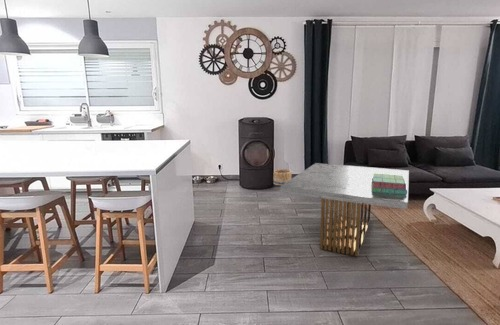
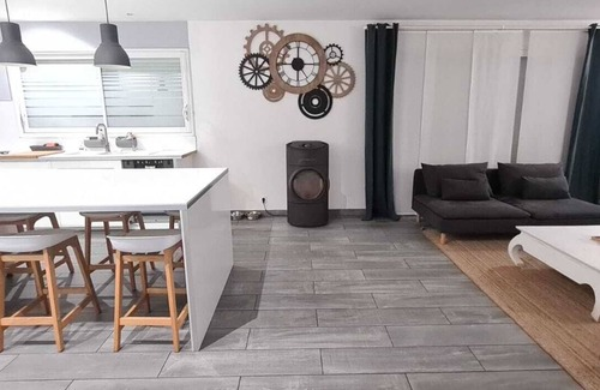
- stack of books [371,173,409,195]
- coffee table [279,162,410,258]
- basket [273,168,293,186]
